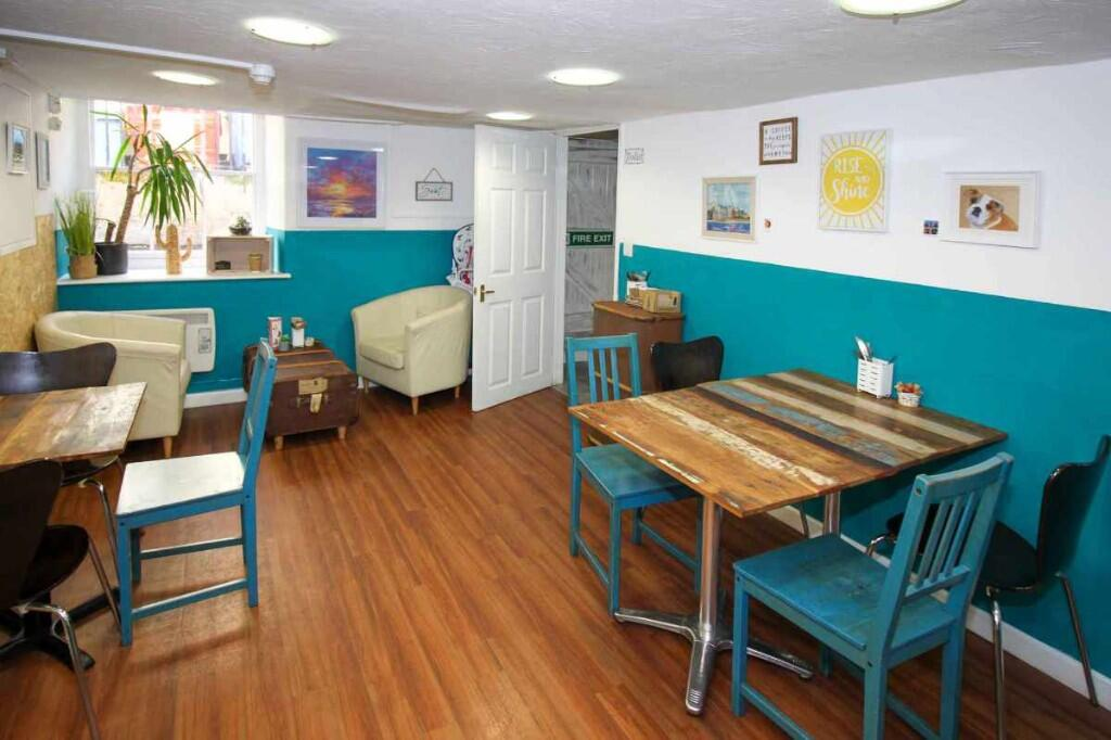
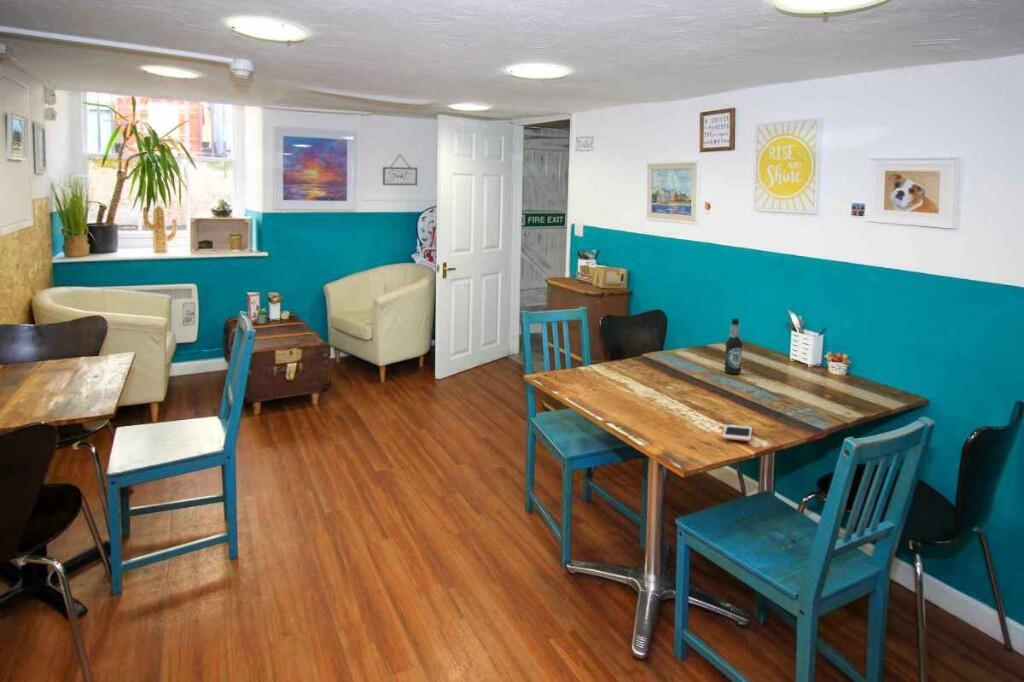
+ bottle [723,317,743,375]
+ cell phone [722,424,753,442]
